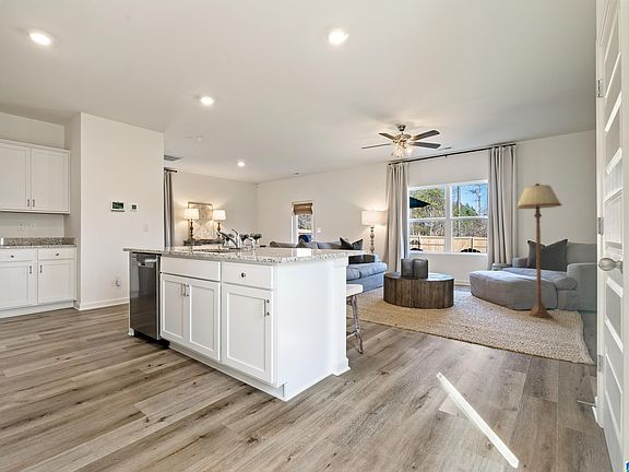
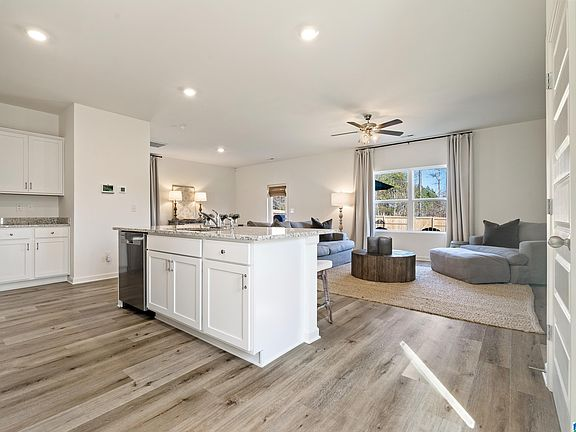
- floor lamp [515,182,562,318]
